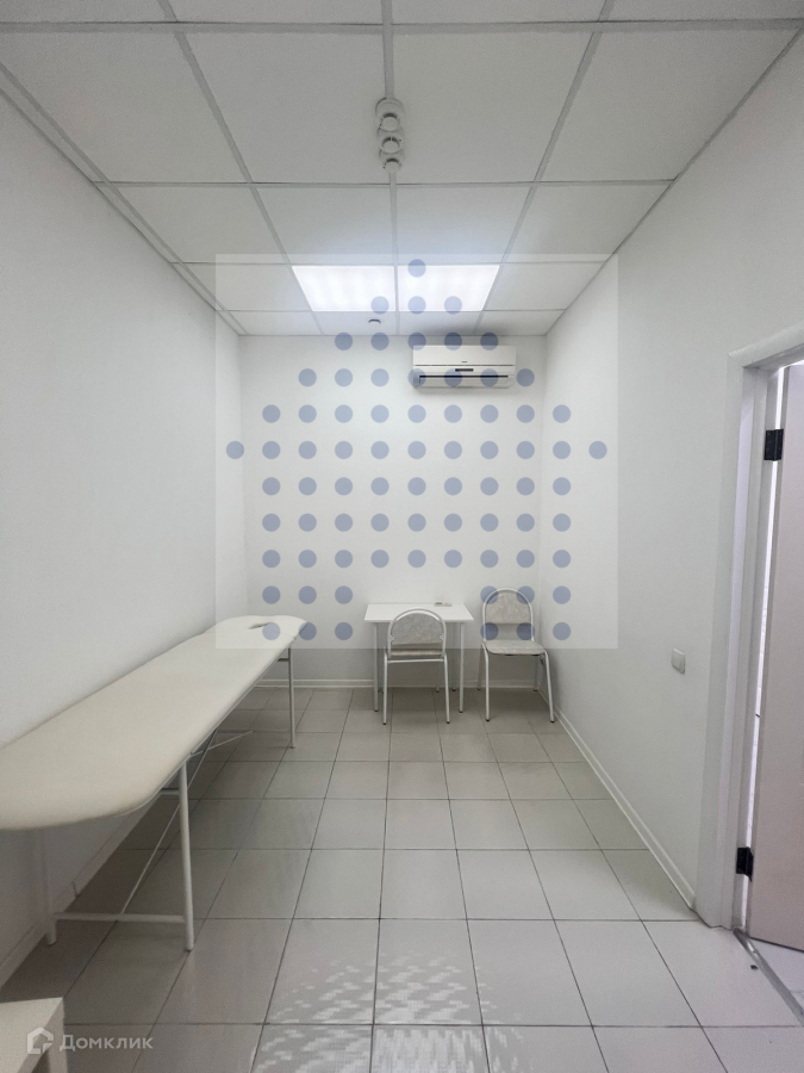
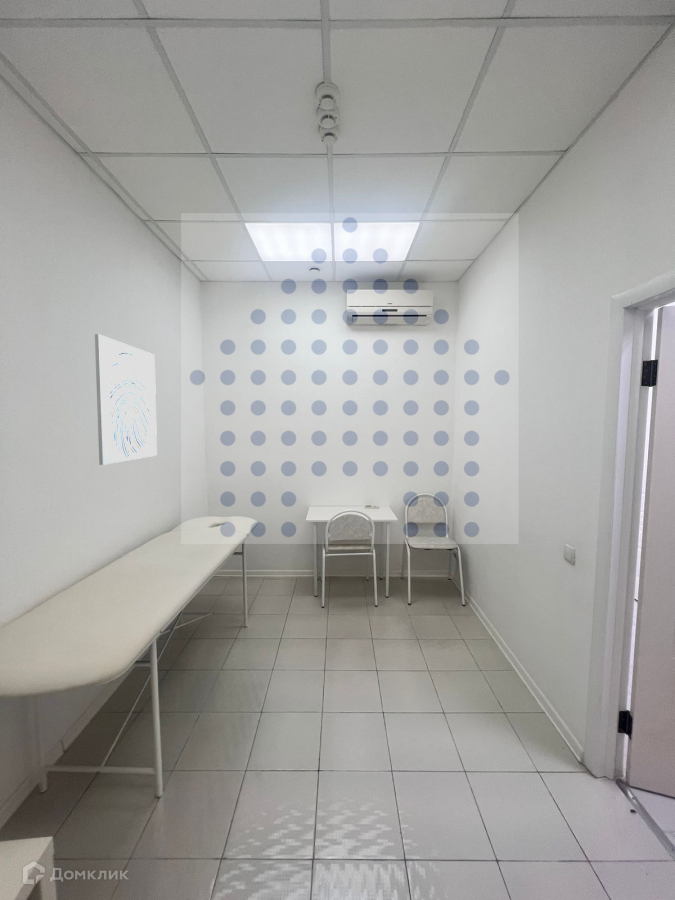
+ wall art [94,333,158,466]
